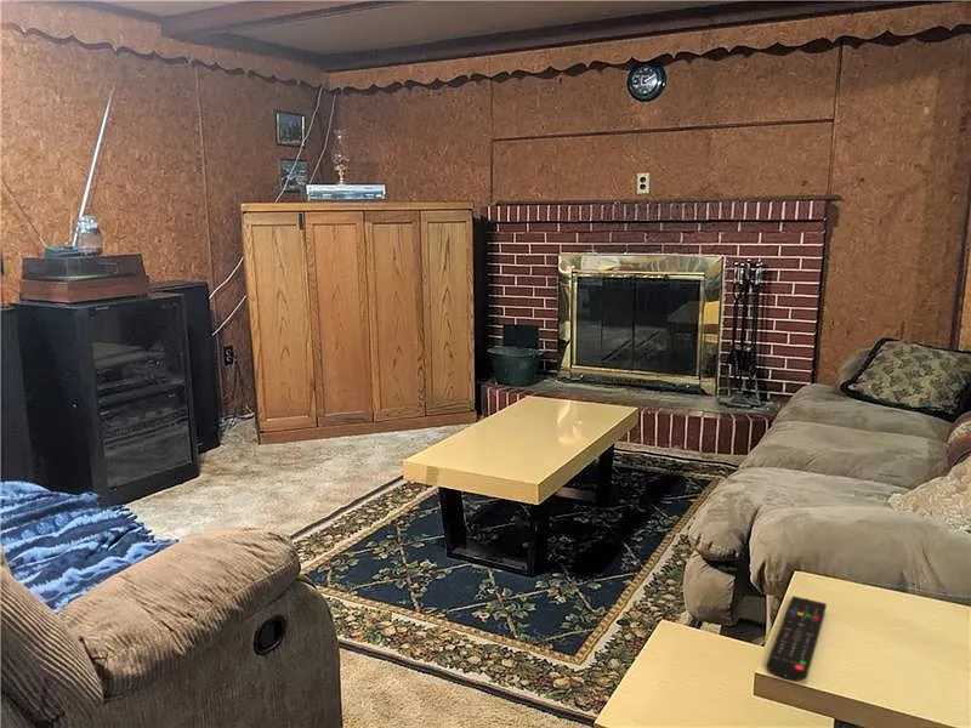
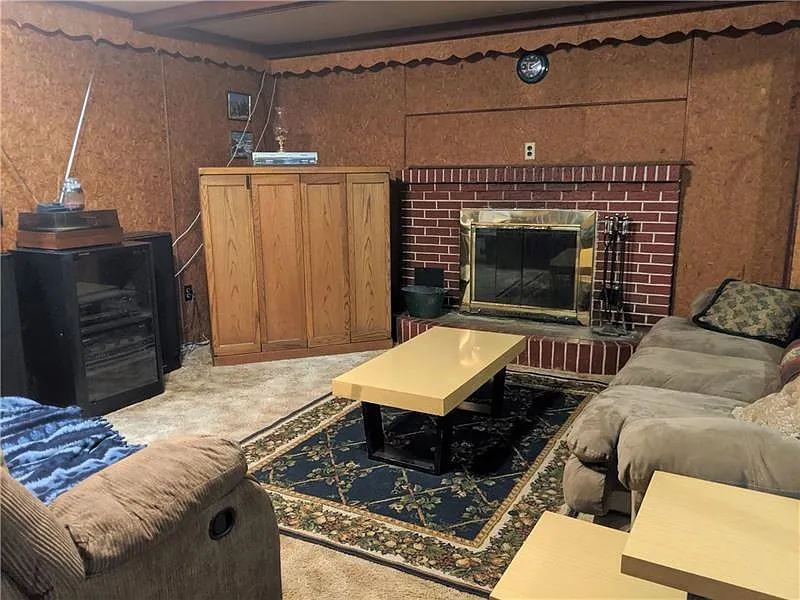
- remote control [766,595,828,682]
